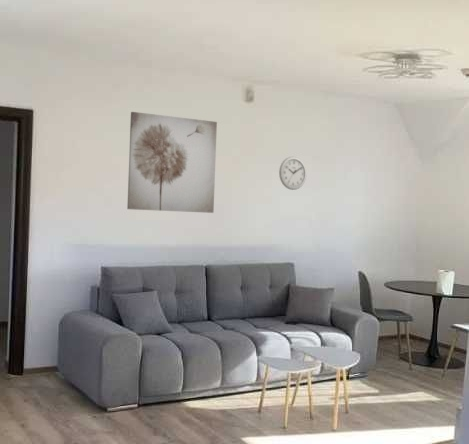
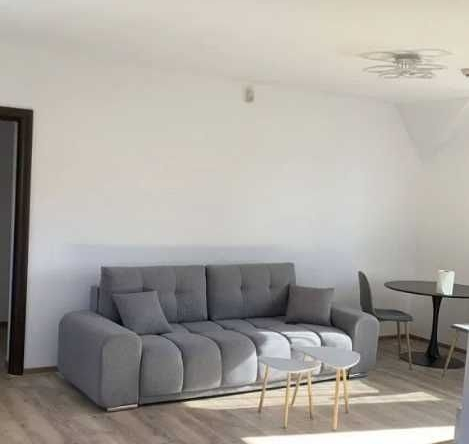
- wall art [126,111,218,214]
- wall clock [278,156,308,191]
